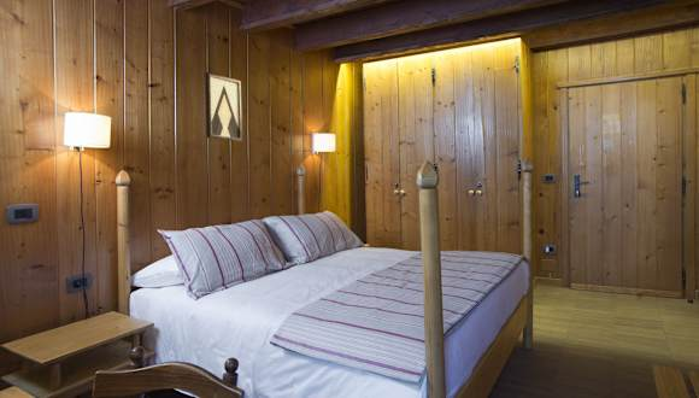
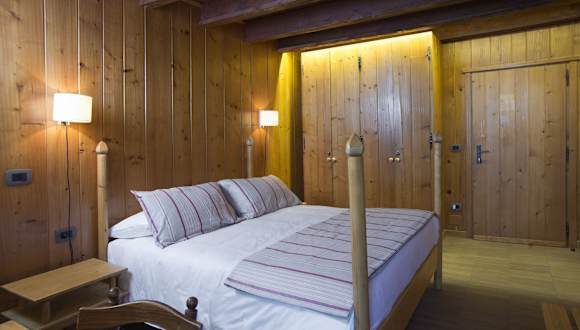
- wall art [204,71,243,142]
